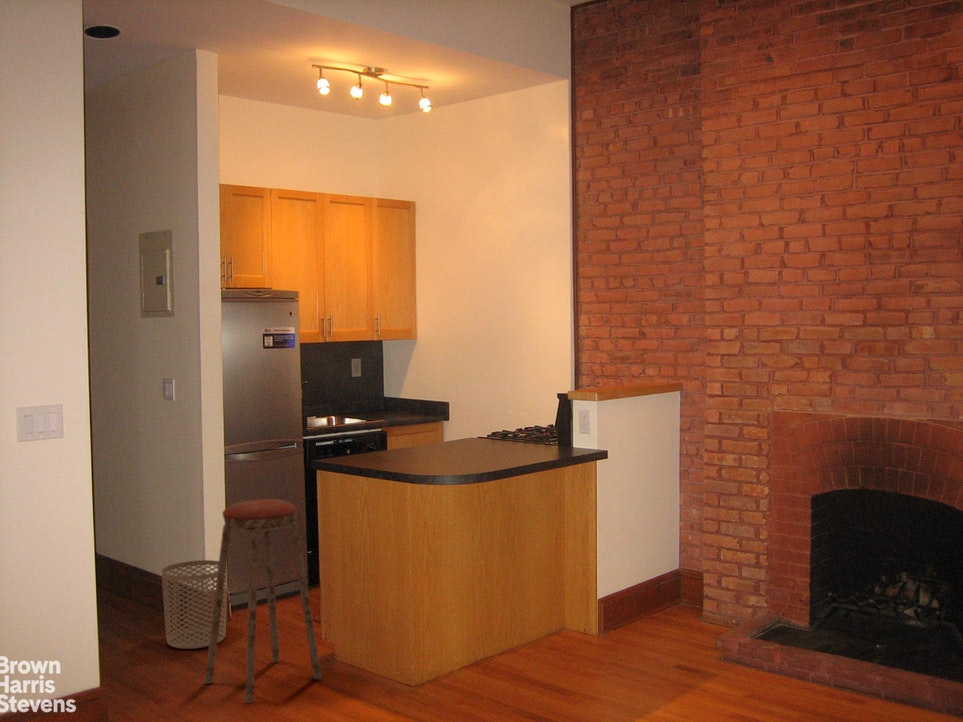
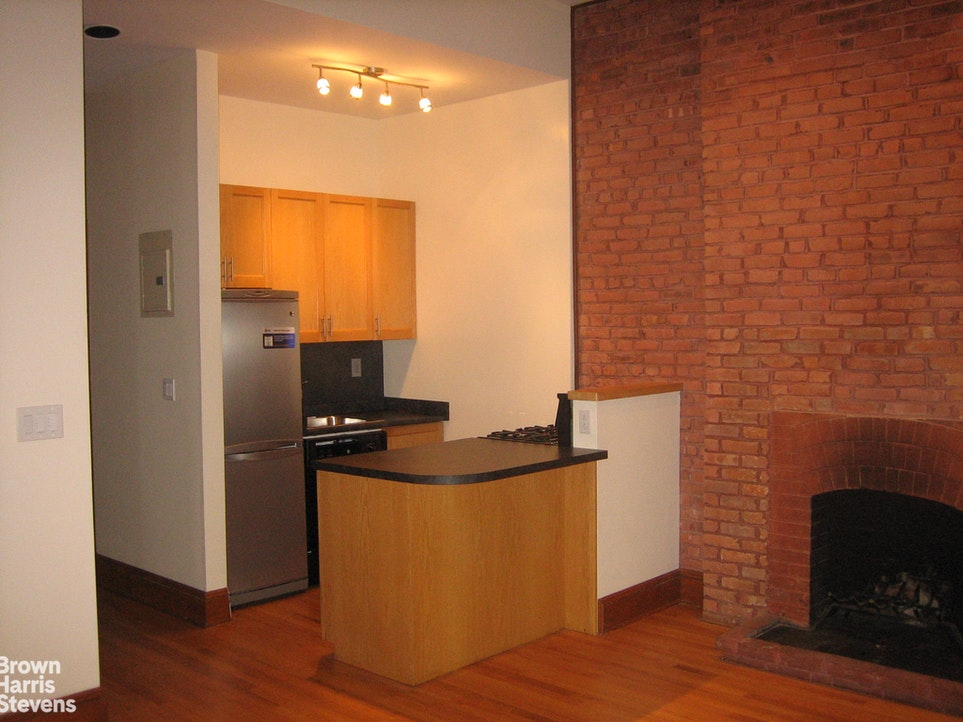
- music stool [204,498,323,704]
- waste bin [161,559,228,650]
